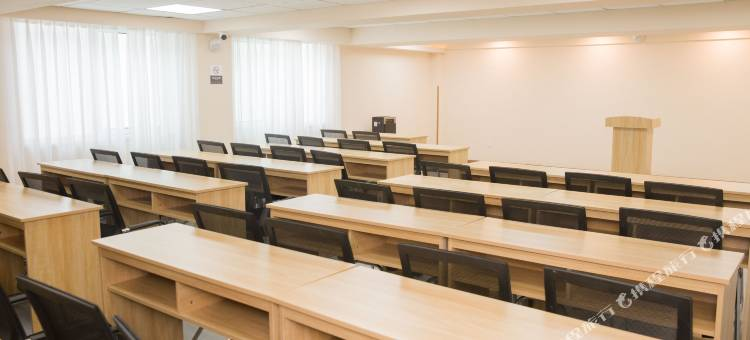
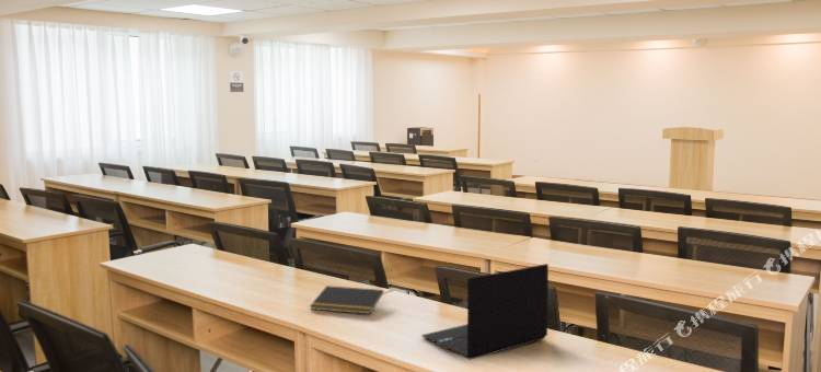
+ laptop [420,263,550,361]
+ notepad [309,284,384,315]
